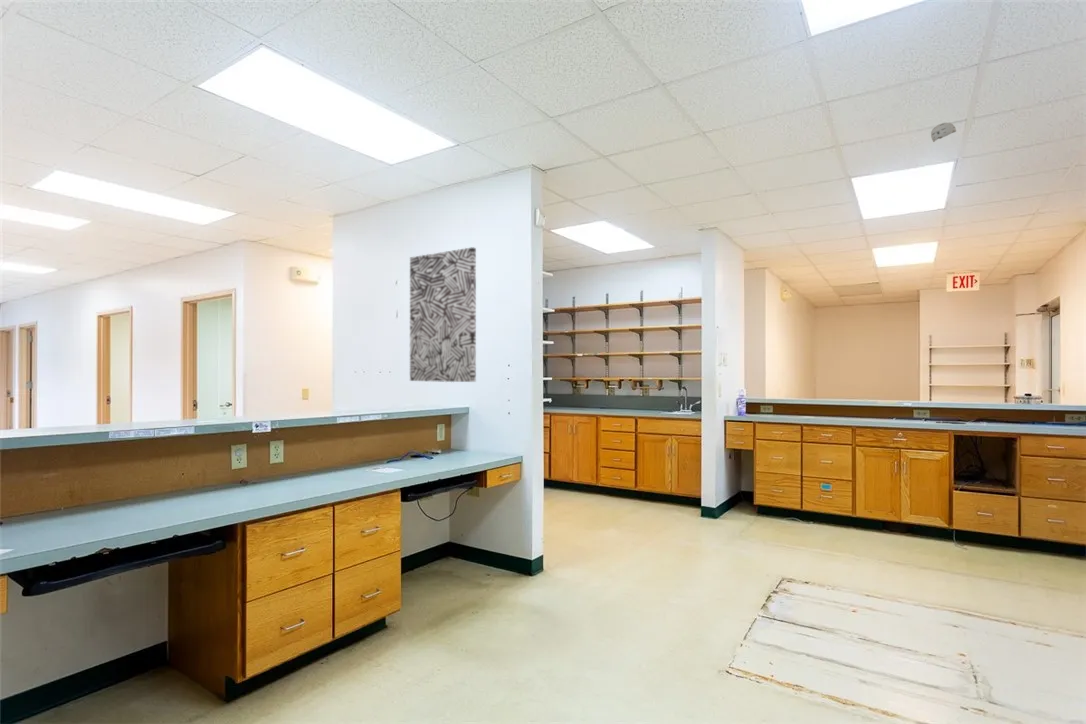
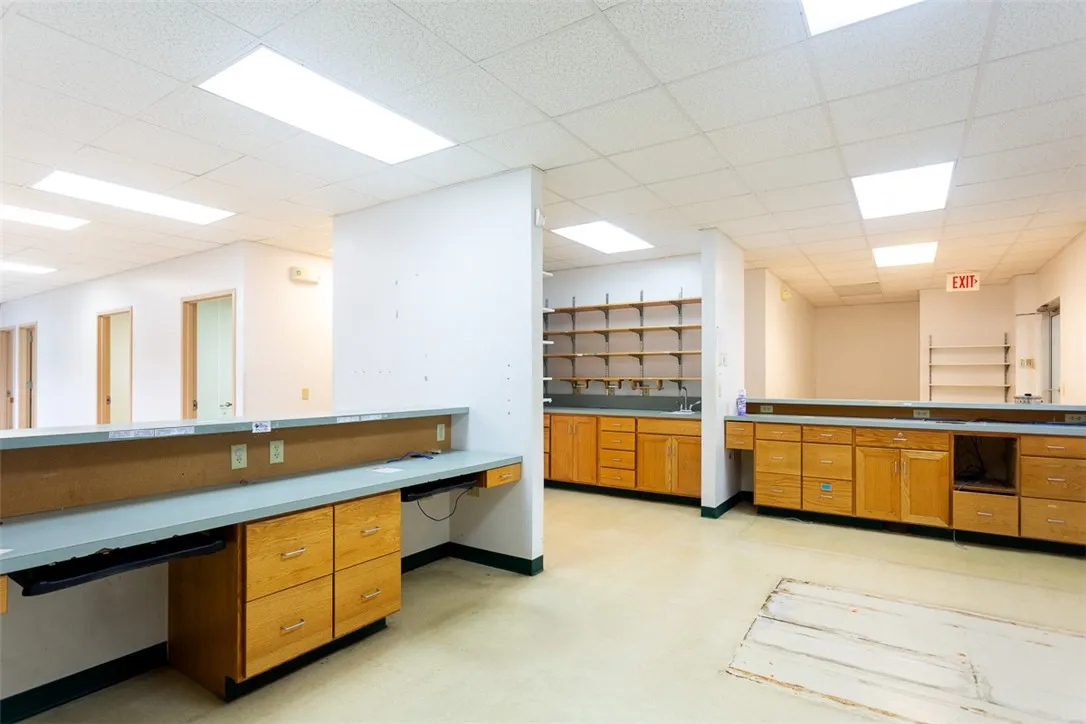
- smoke detector [930,122,957,143]
- wall art [409,246,477,383]
